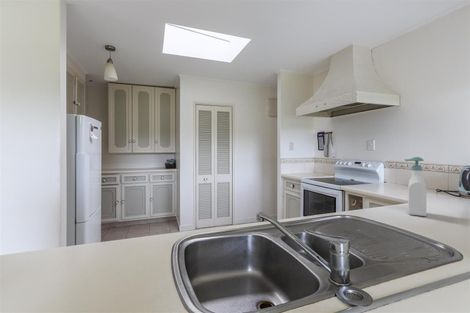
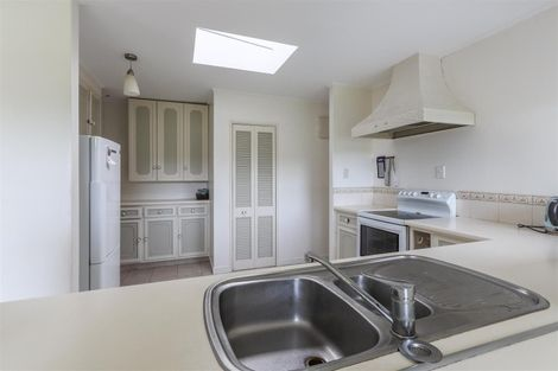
- soap bottle [404,156,427,217]
